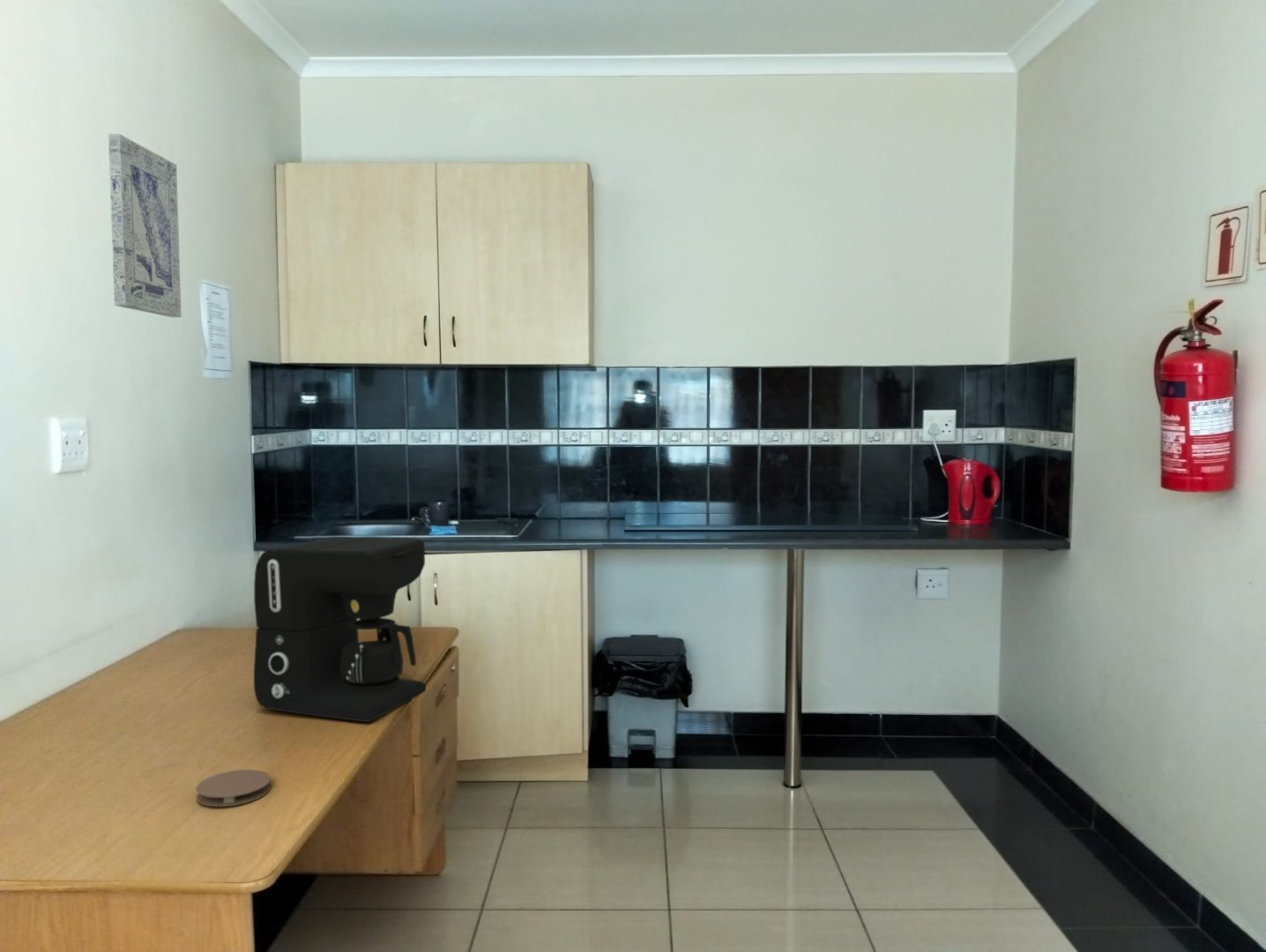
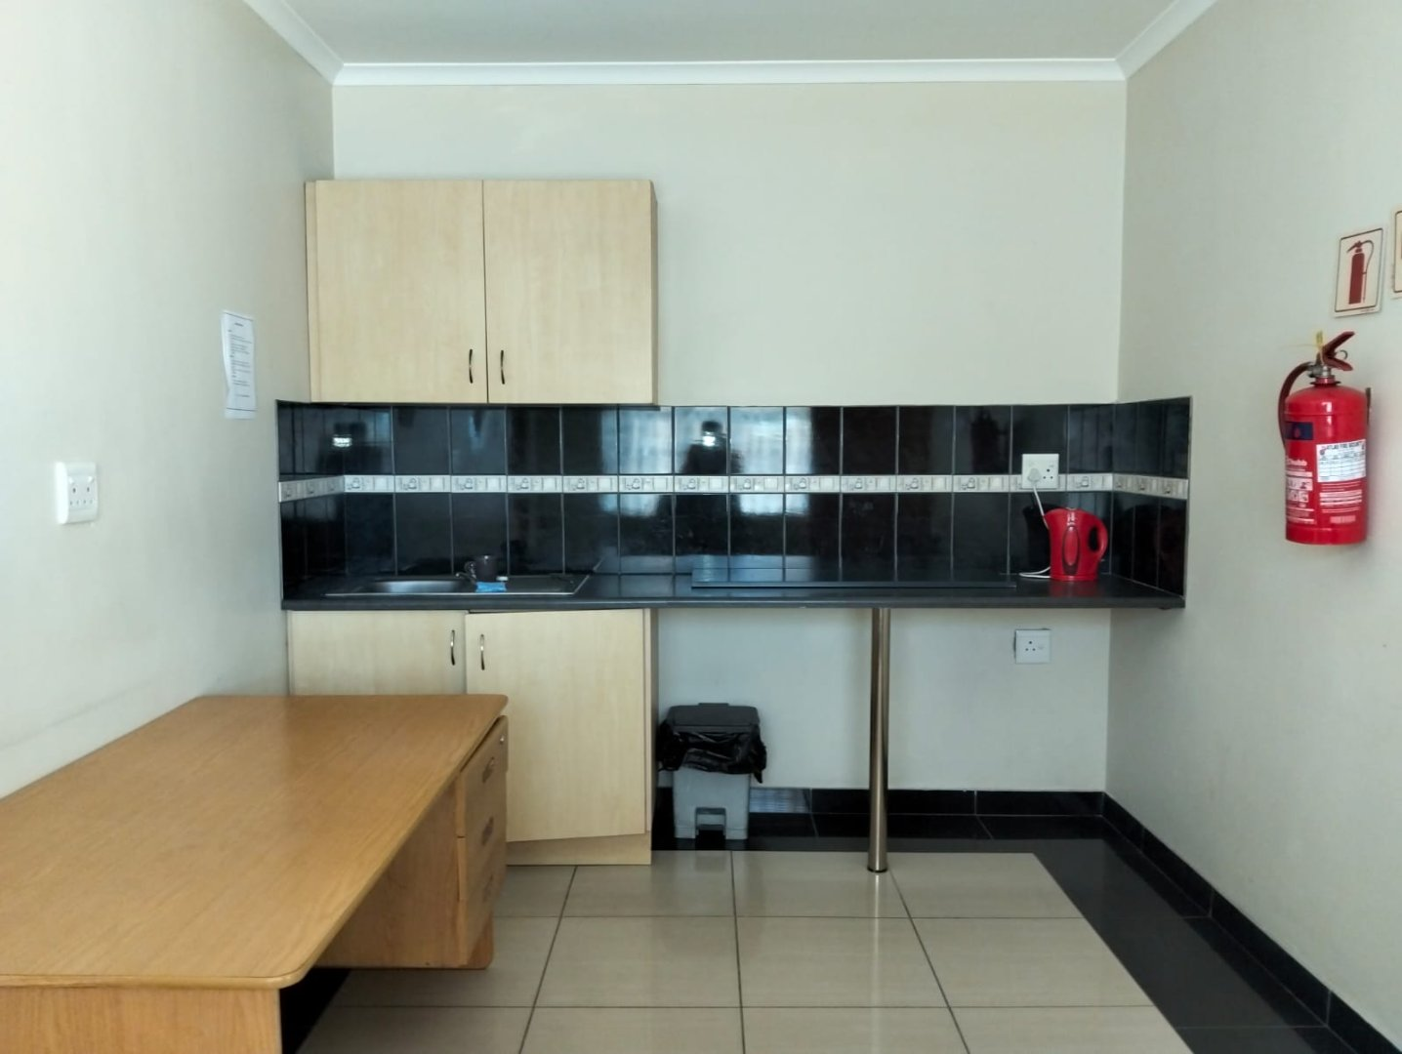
- coffee maker [253,536,427,723]
- wall art [108,133,182,318]
- coaster [195,769,272,807]
